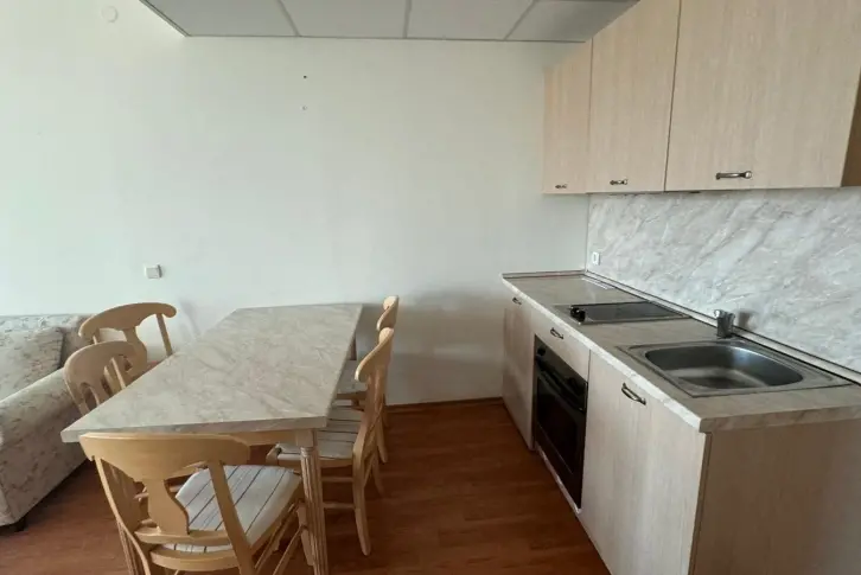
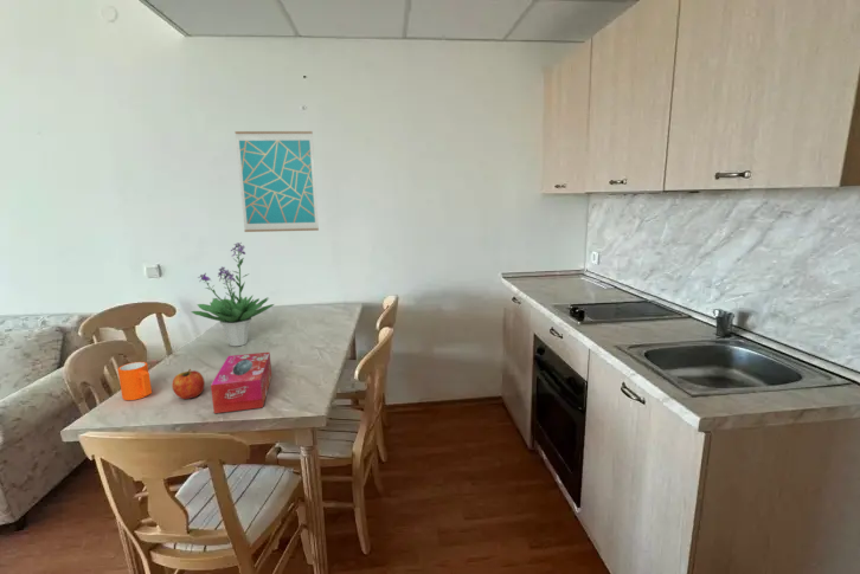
+ fruit [171,368,206,400]
+ potted plant [190,241,275,347]
+ mug [117,361,153,401]
+ wall art [233,130,320,233]
+ tissue box [210,352,272,414]
